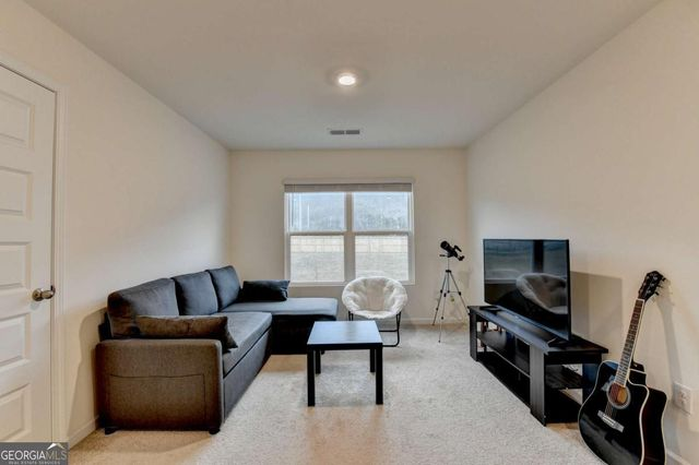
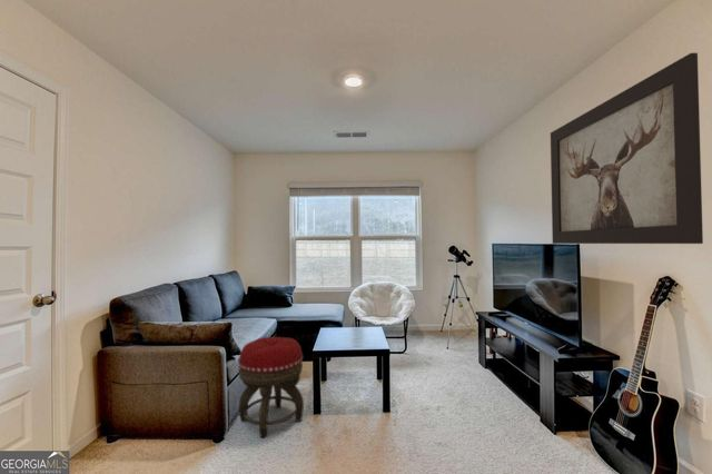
+ footstool [237,336,305,438]
+ wall art [550,52,704,245]
